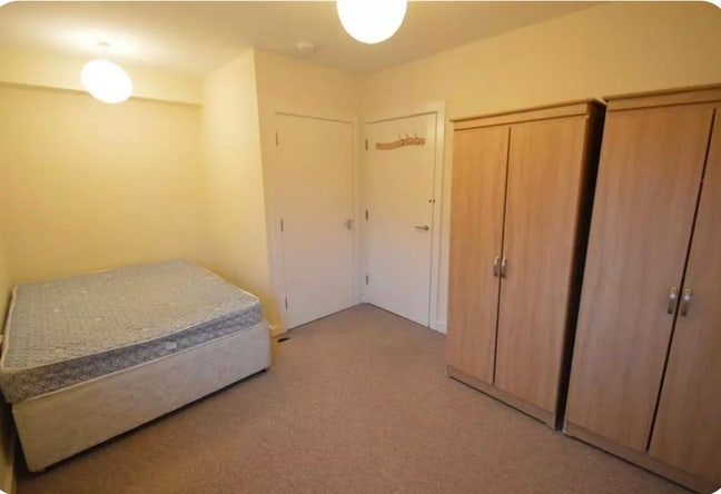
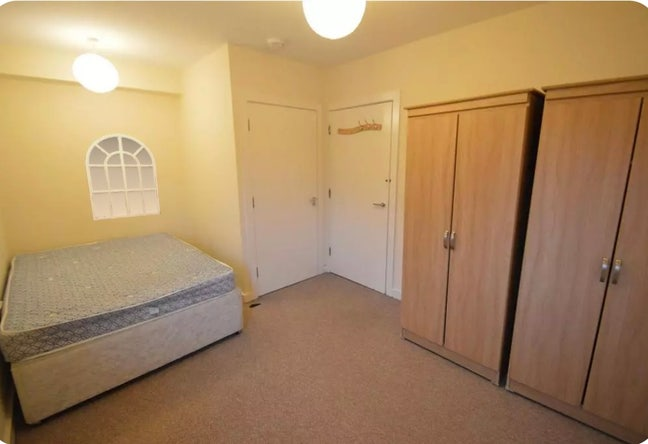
+ mirror [84,133,162,221]
